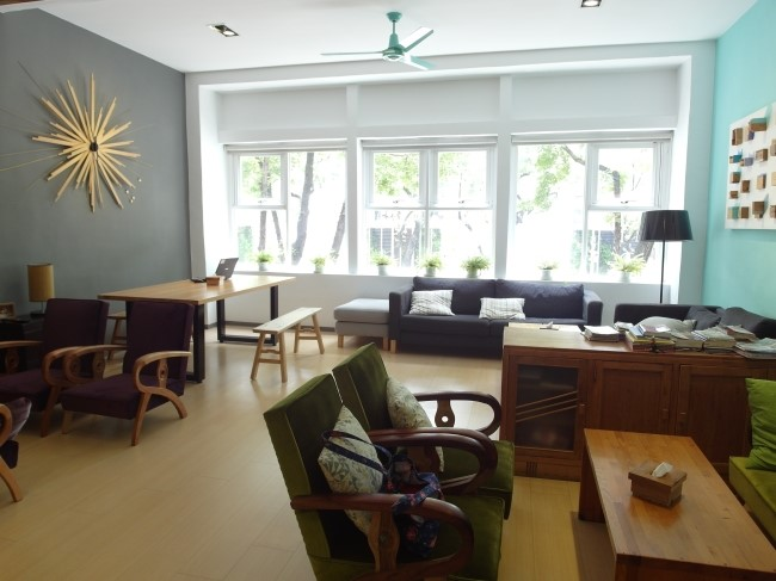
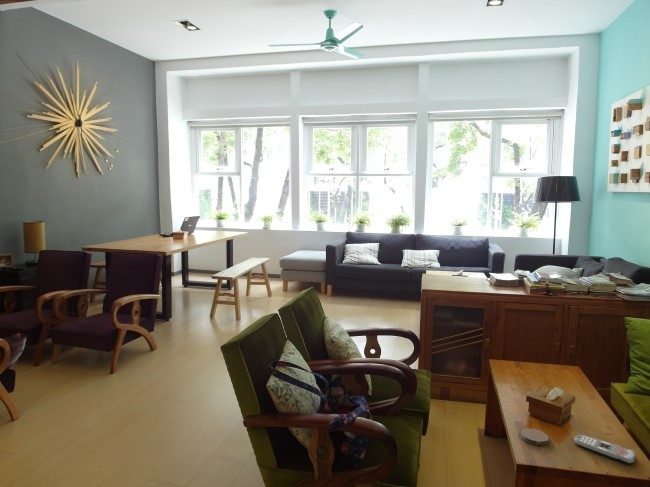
+ remote control [573,434,637,465]
+ coaster [520,427,550,446]
